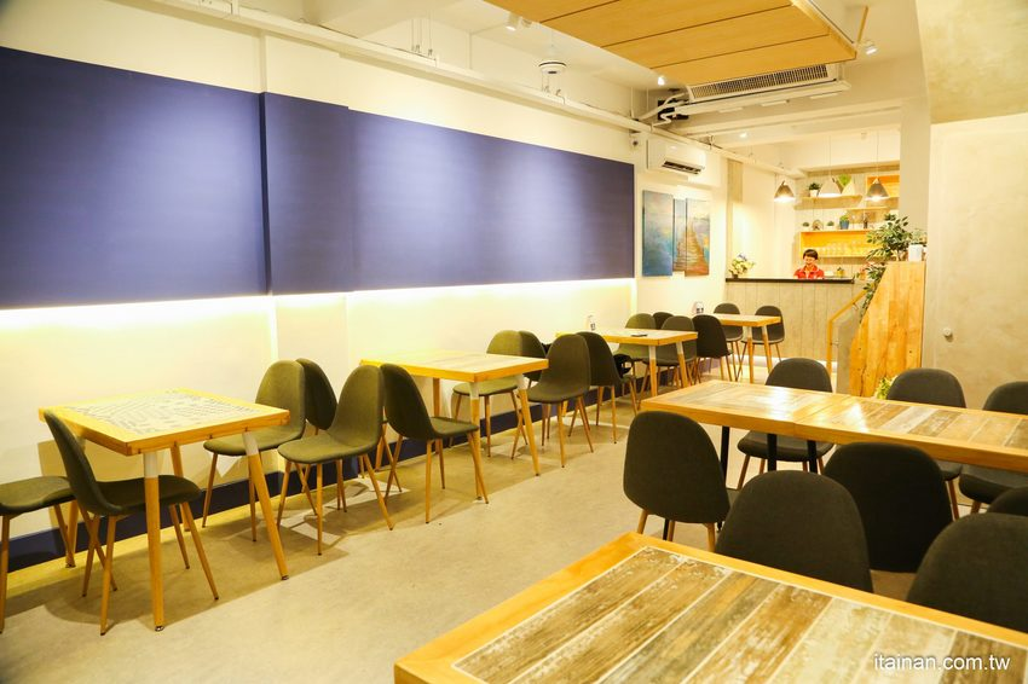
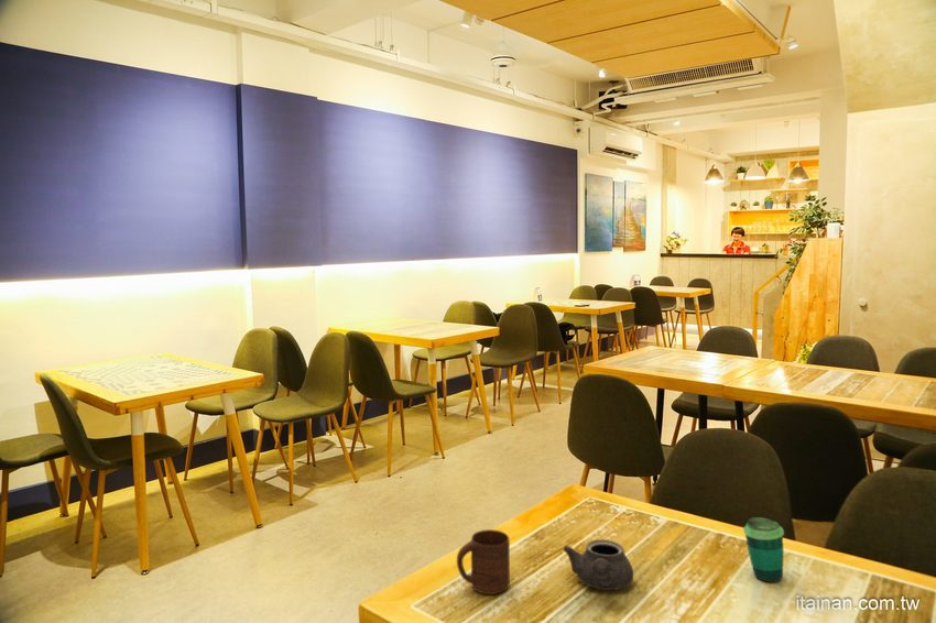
+ cup [742,516,785,583]
+ teapot [562,538,634,591]
+ cup [456,528,511,595]
